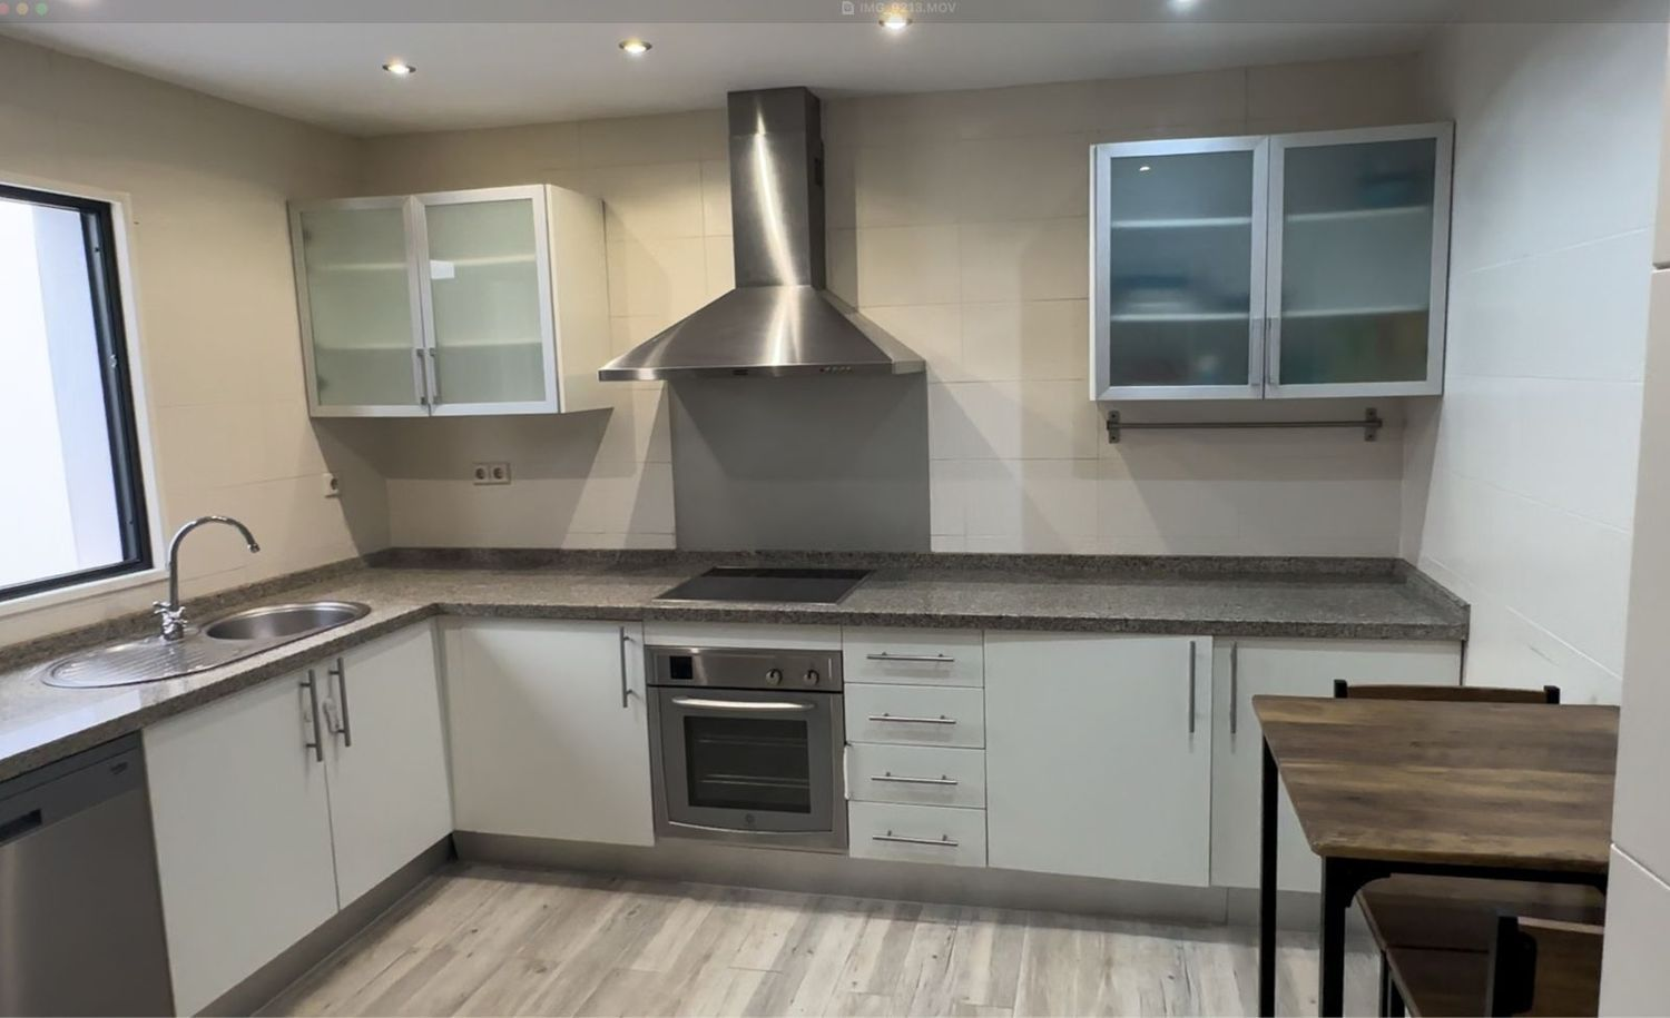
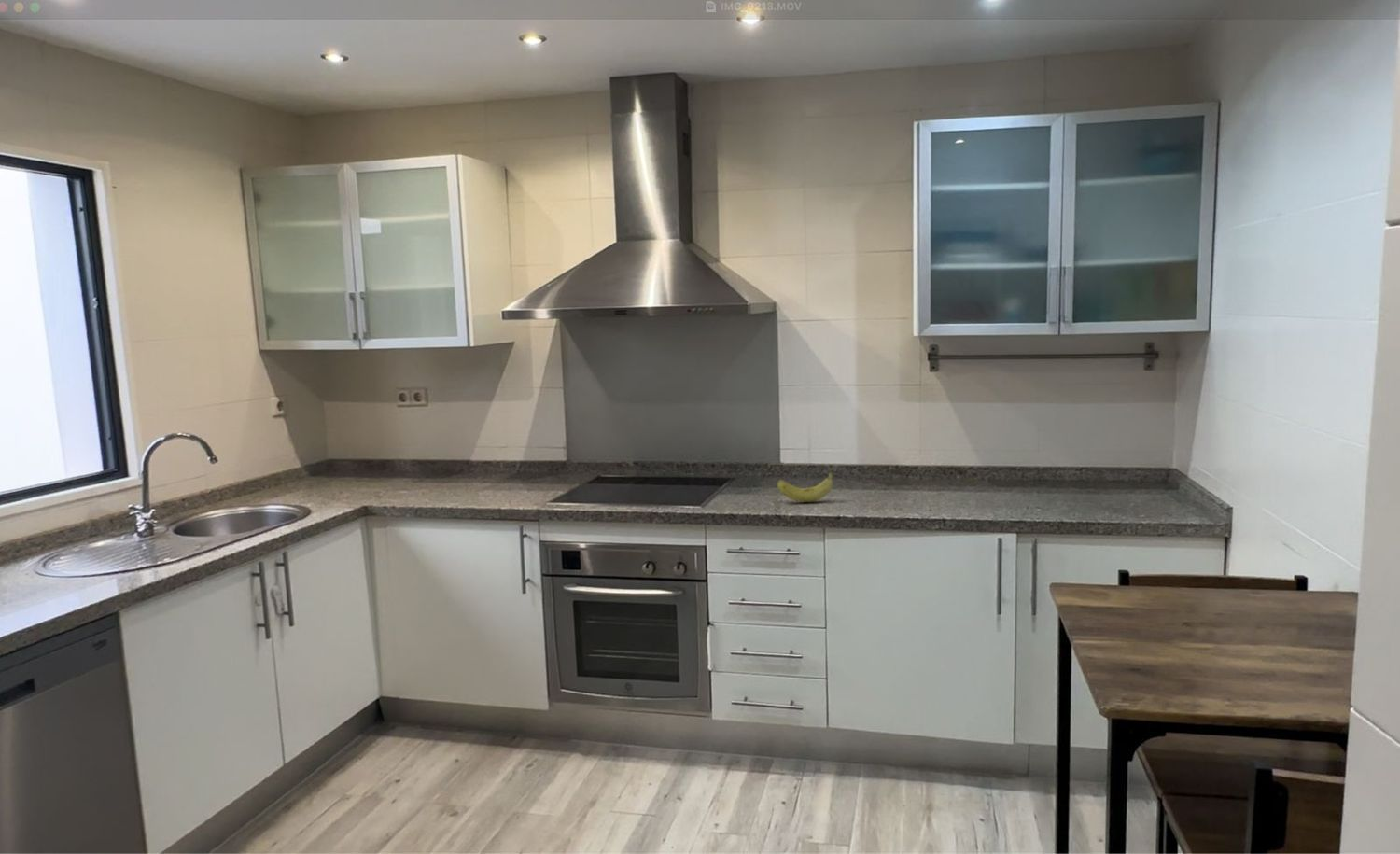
+ fruit [777,462,836,503]
